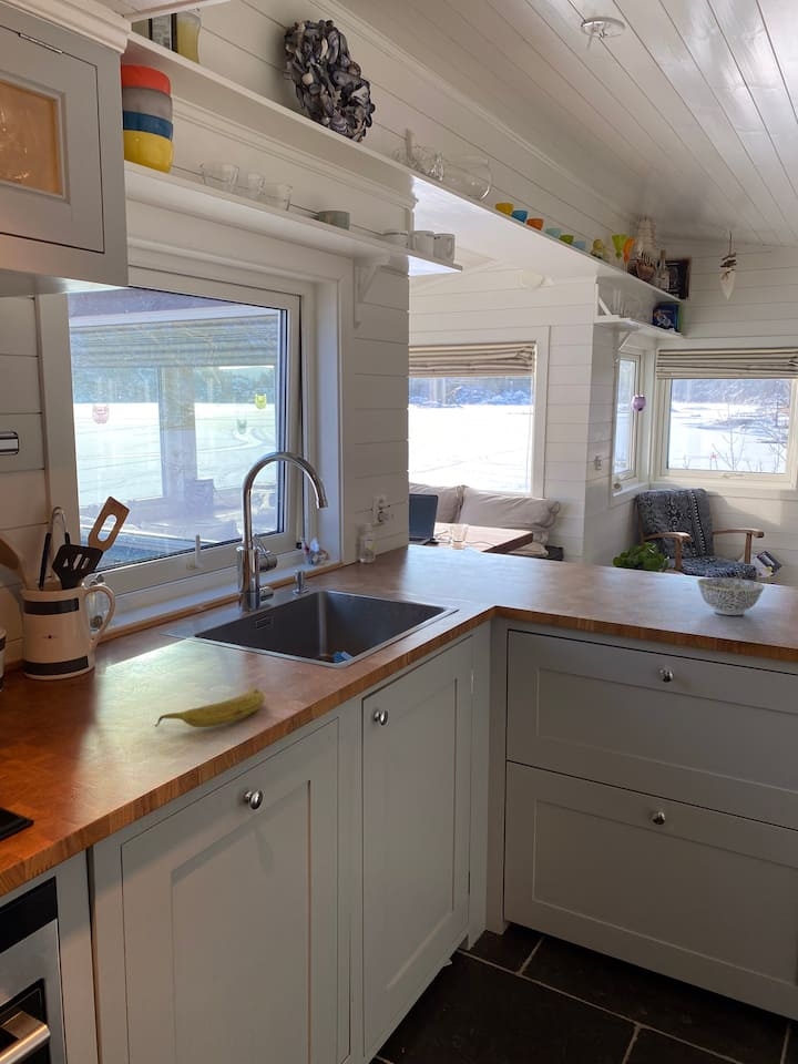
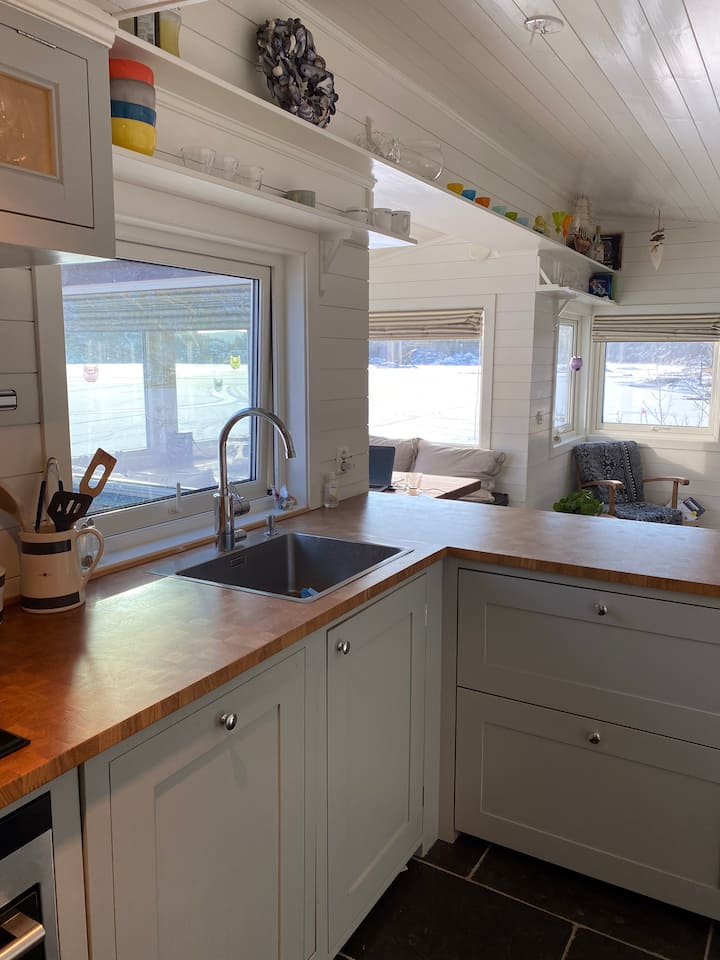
- bowl [696,576,766,616]
- fruit [154,687,266,728]
